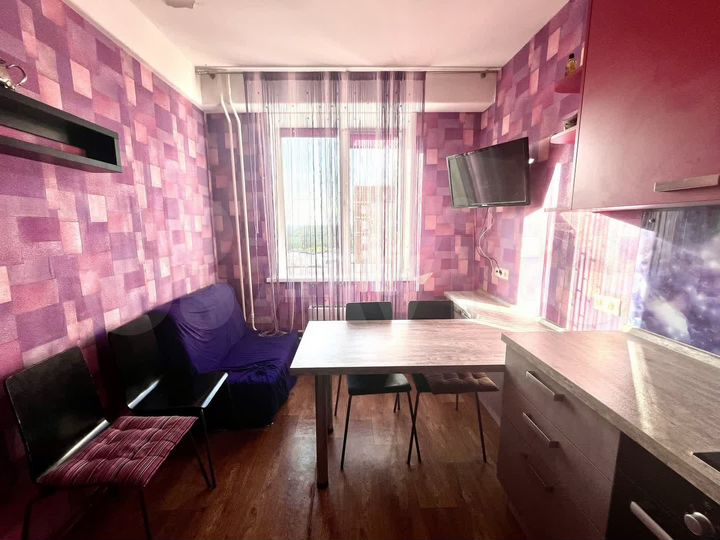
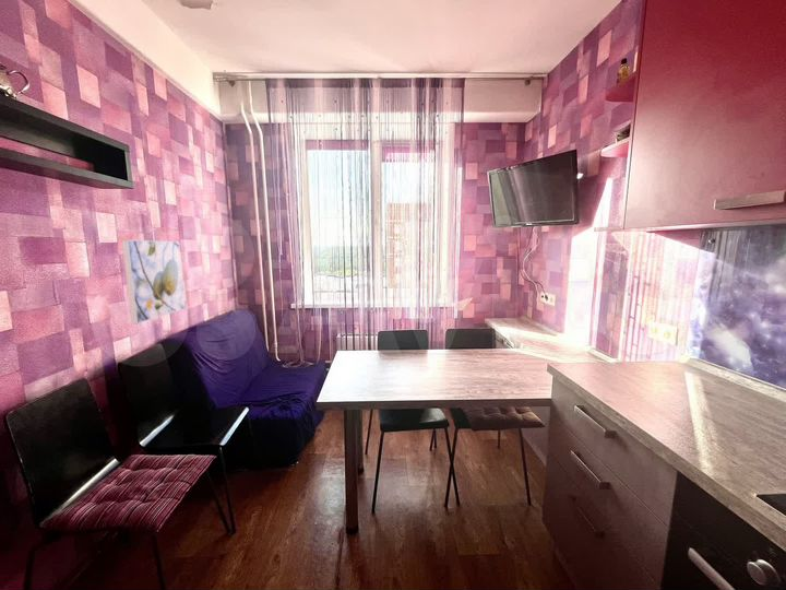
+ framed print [121,239,187,324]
